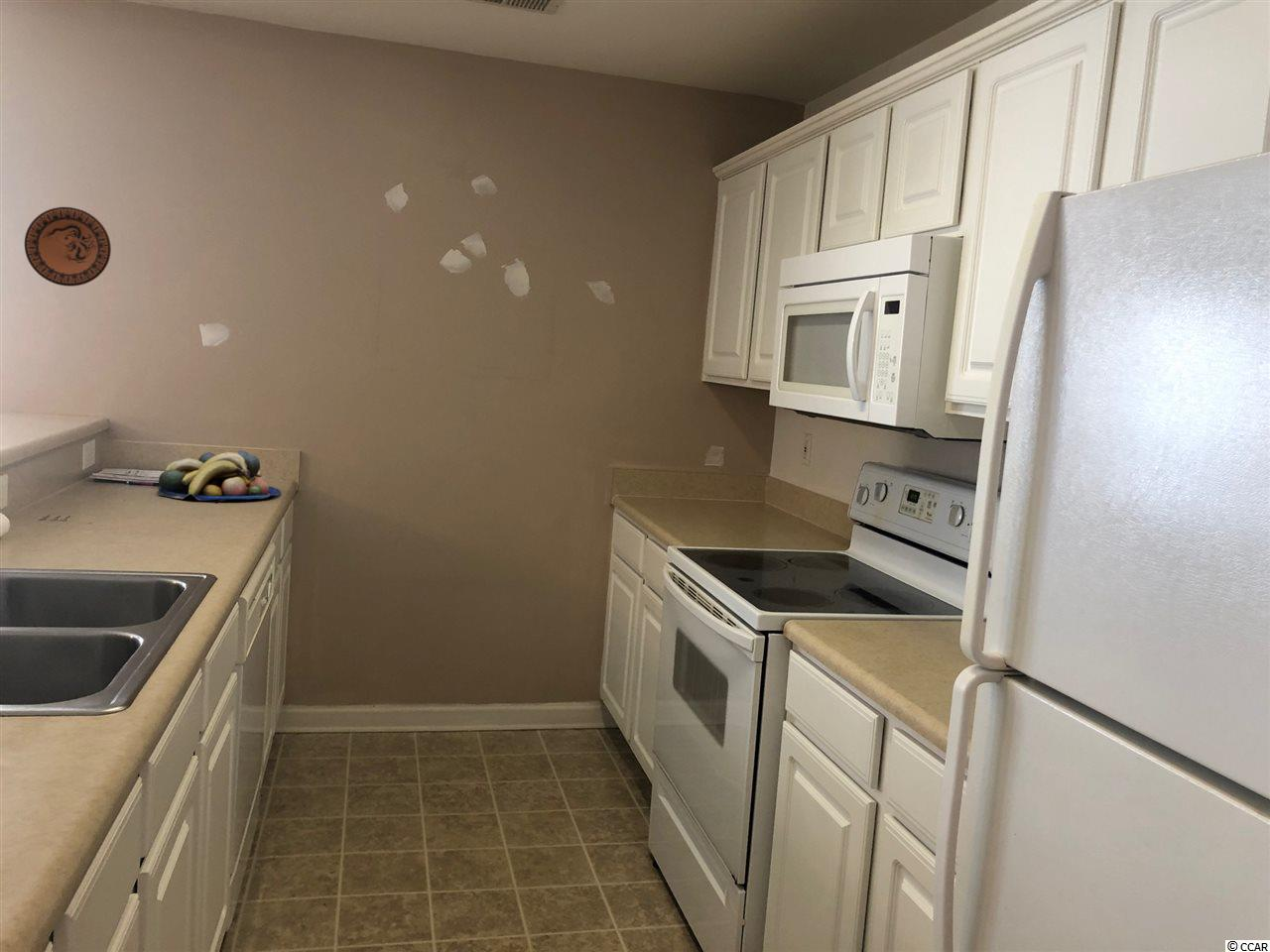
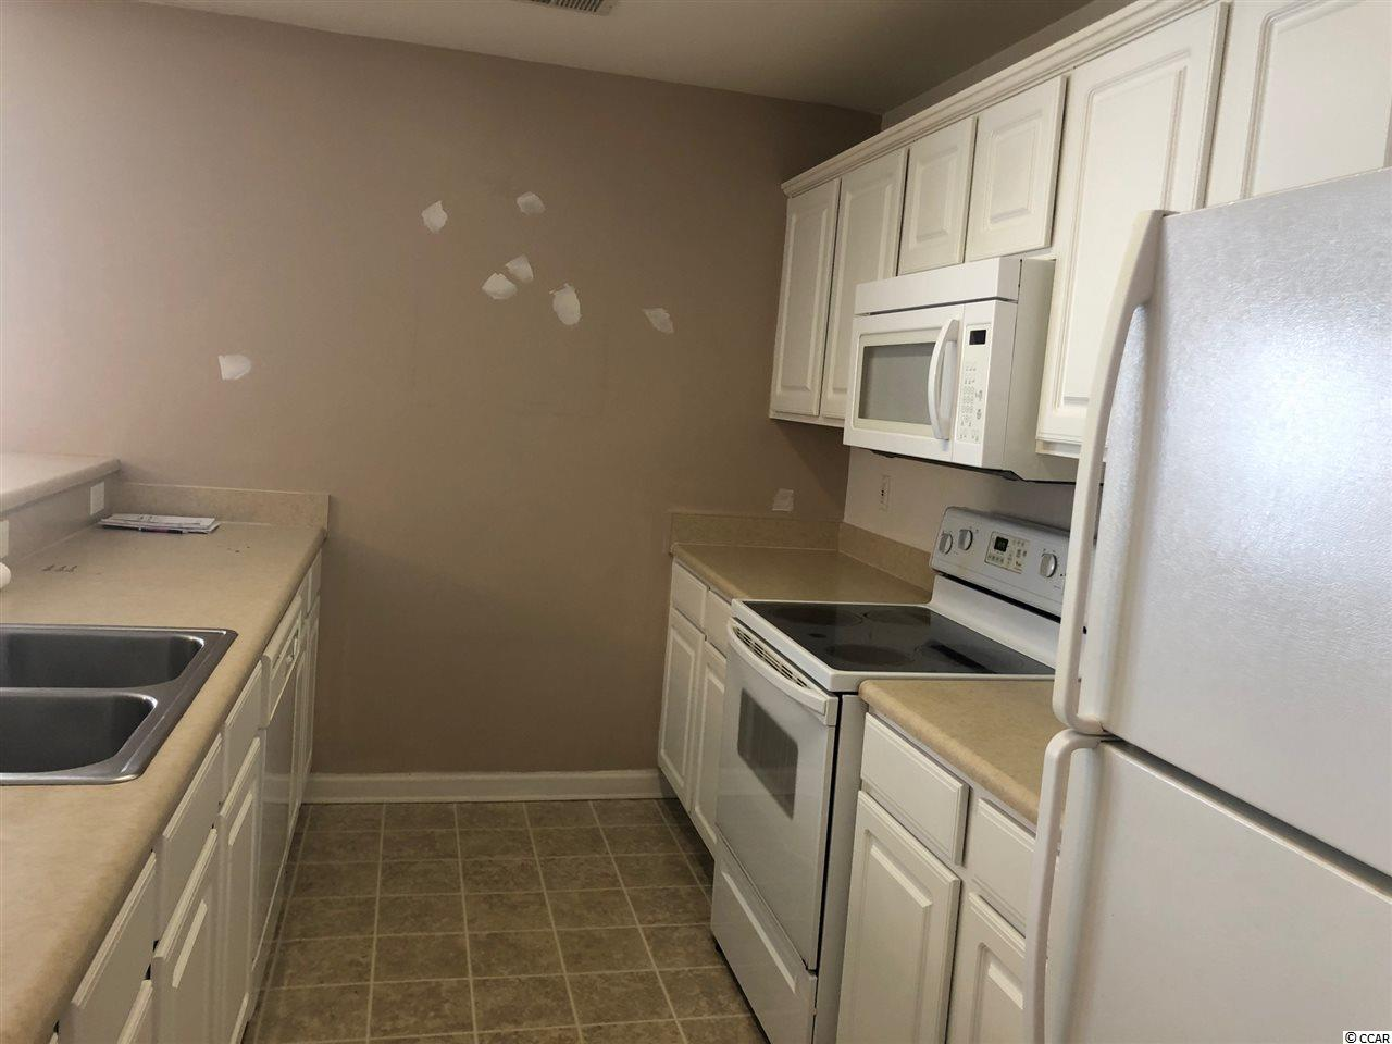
- decorative plate [24,206,112,288]
- fruit bowl [157,450,282,501]
